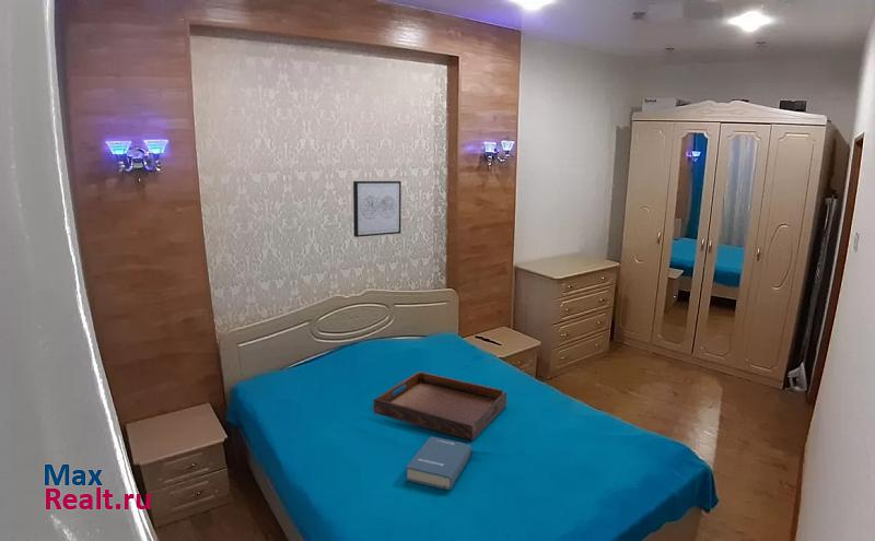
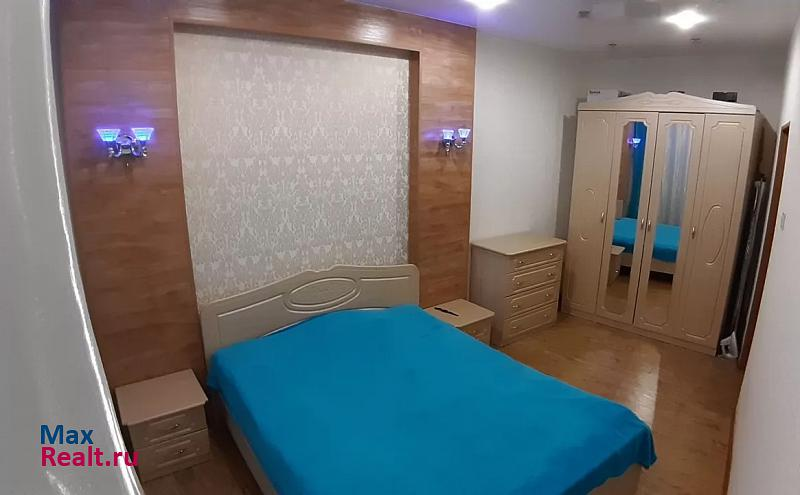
- serving tray [373,371,509,442]
- hardback book [405,435,472,491]
- wall art [352,180,402,238]
